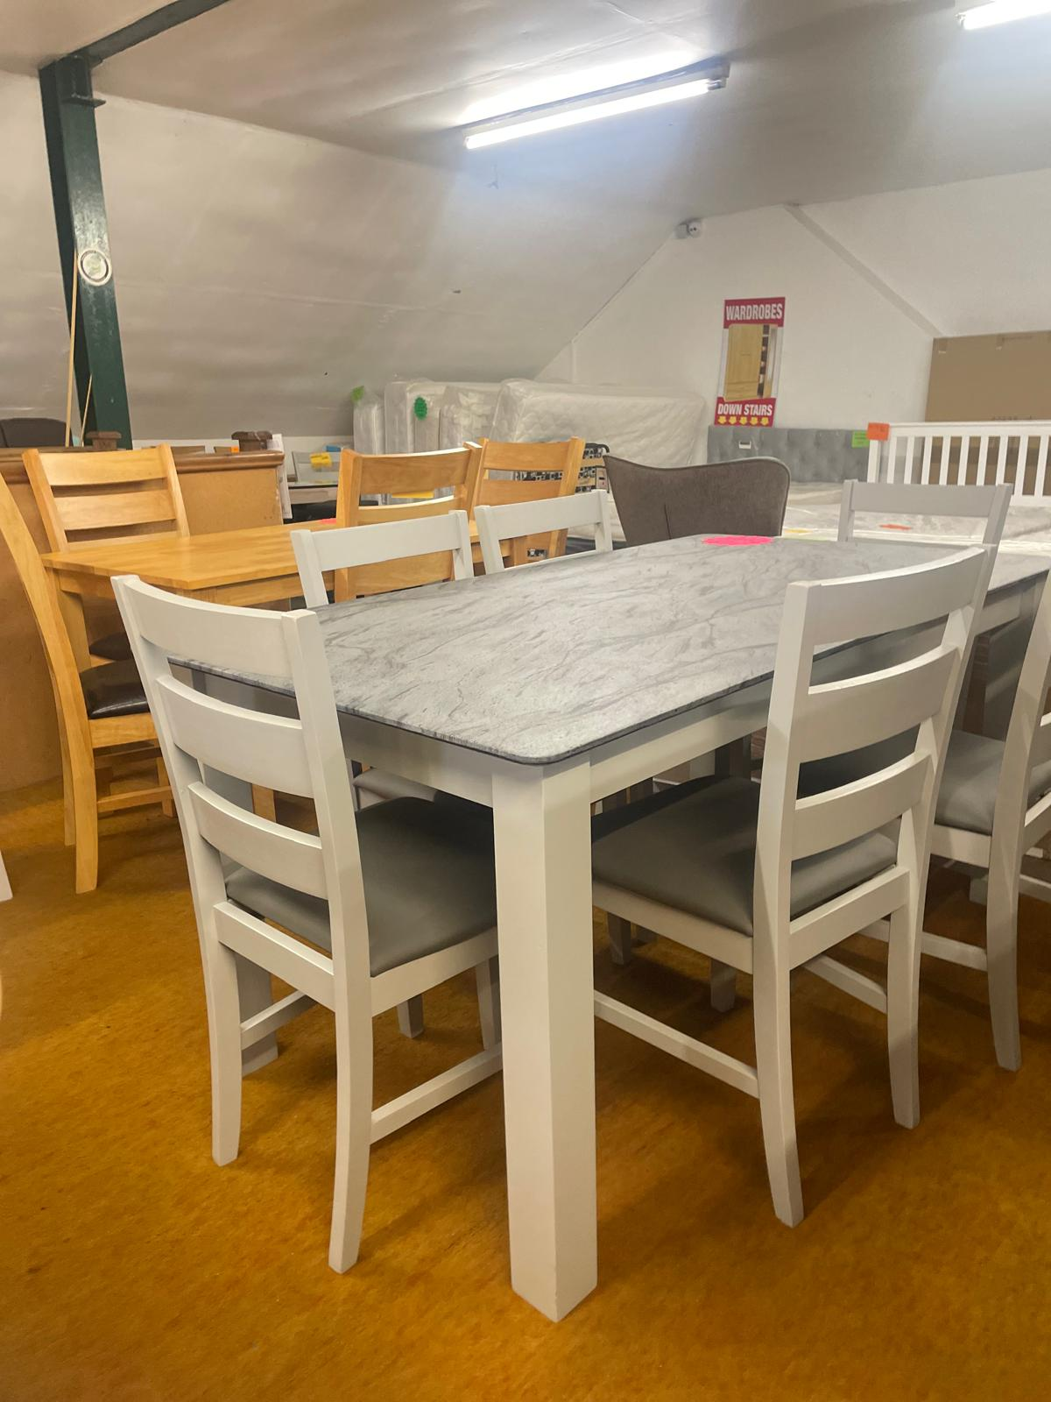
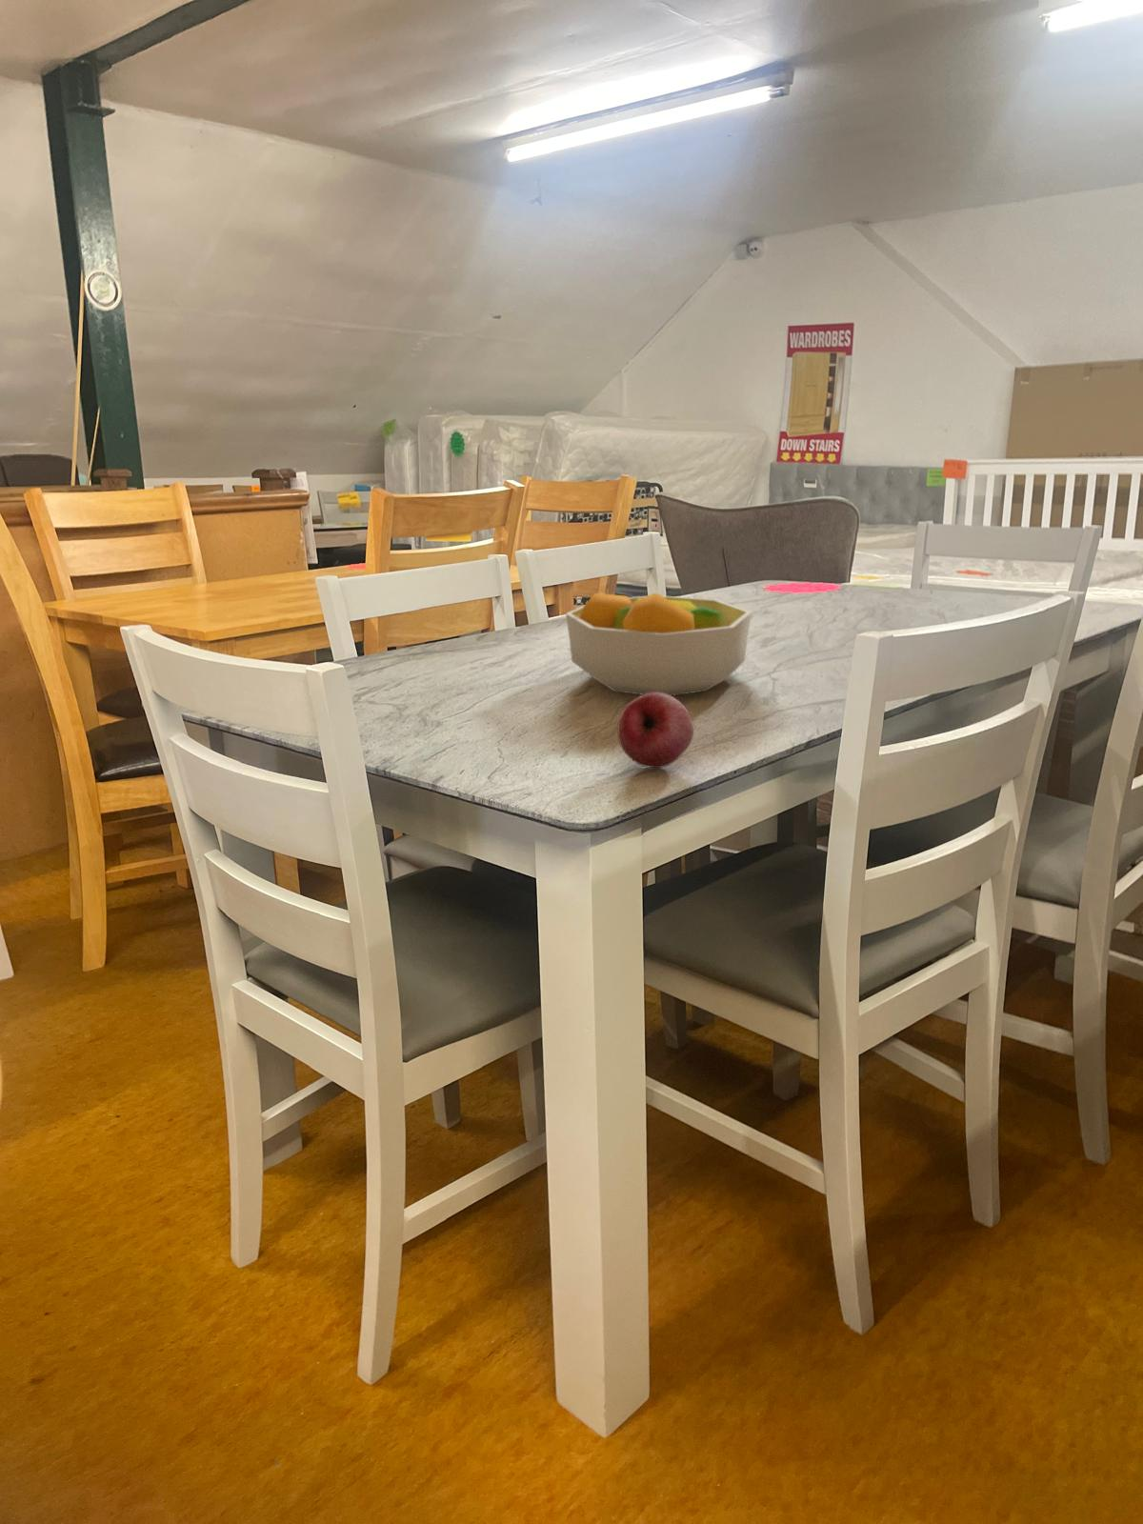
+ fruit bowl [564,592,753,696]
+ fruit [616,692,694,769]
